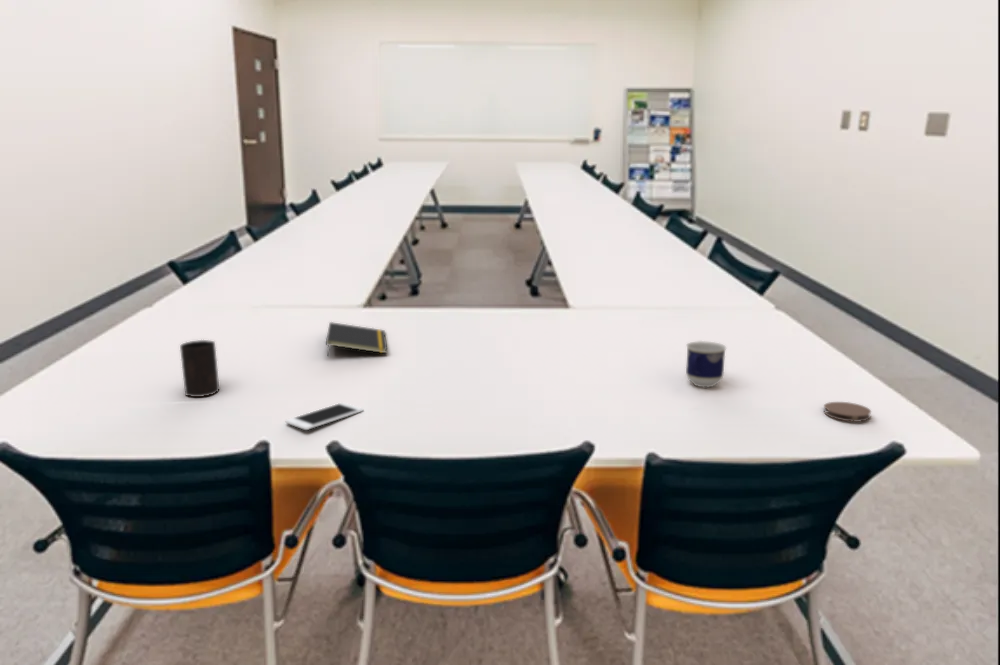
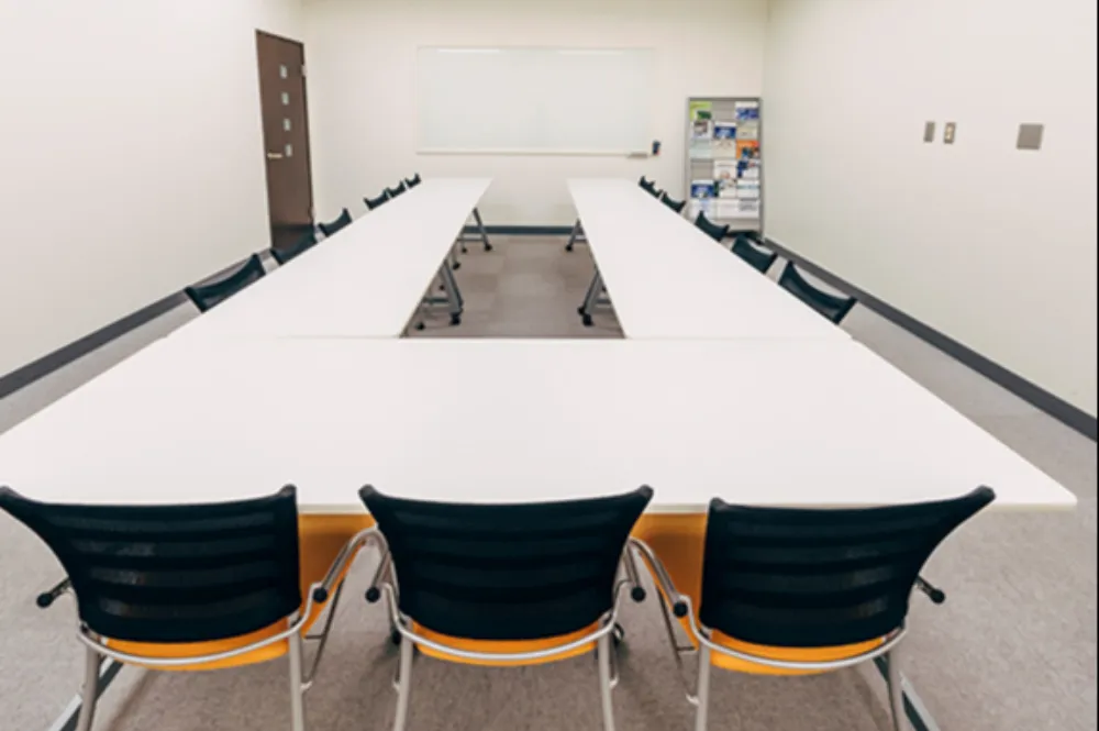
- cup [685,340,727,388]
- coaster [822,401,872,423]
- cup [179,339,220,398]
- cell phone [284,401,364,431]
- notepad [325,321,388,358]
